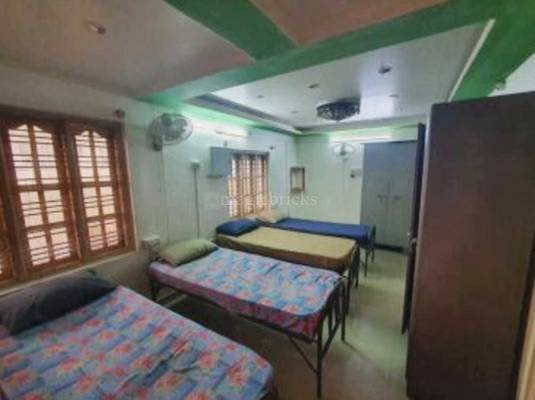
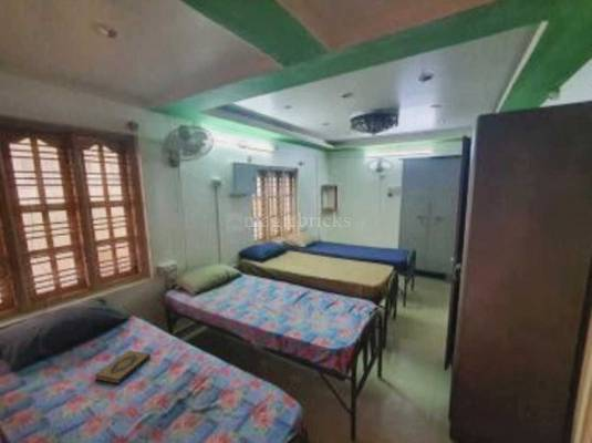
+ hardback book [94,350,152,385]
